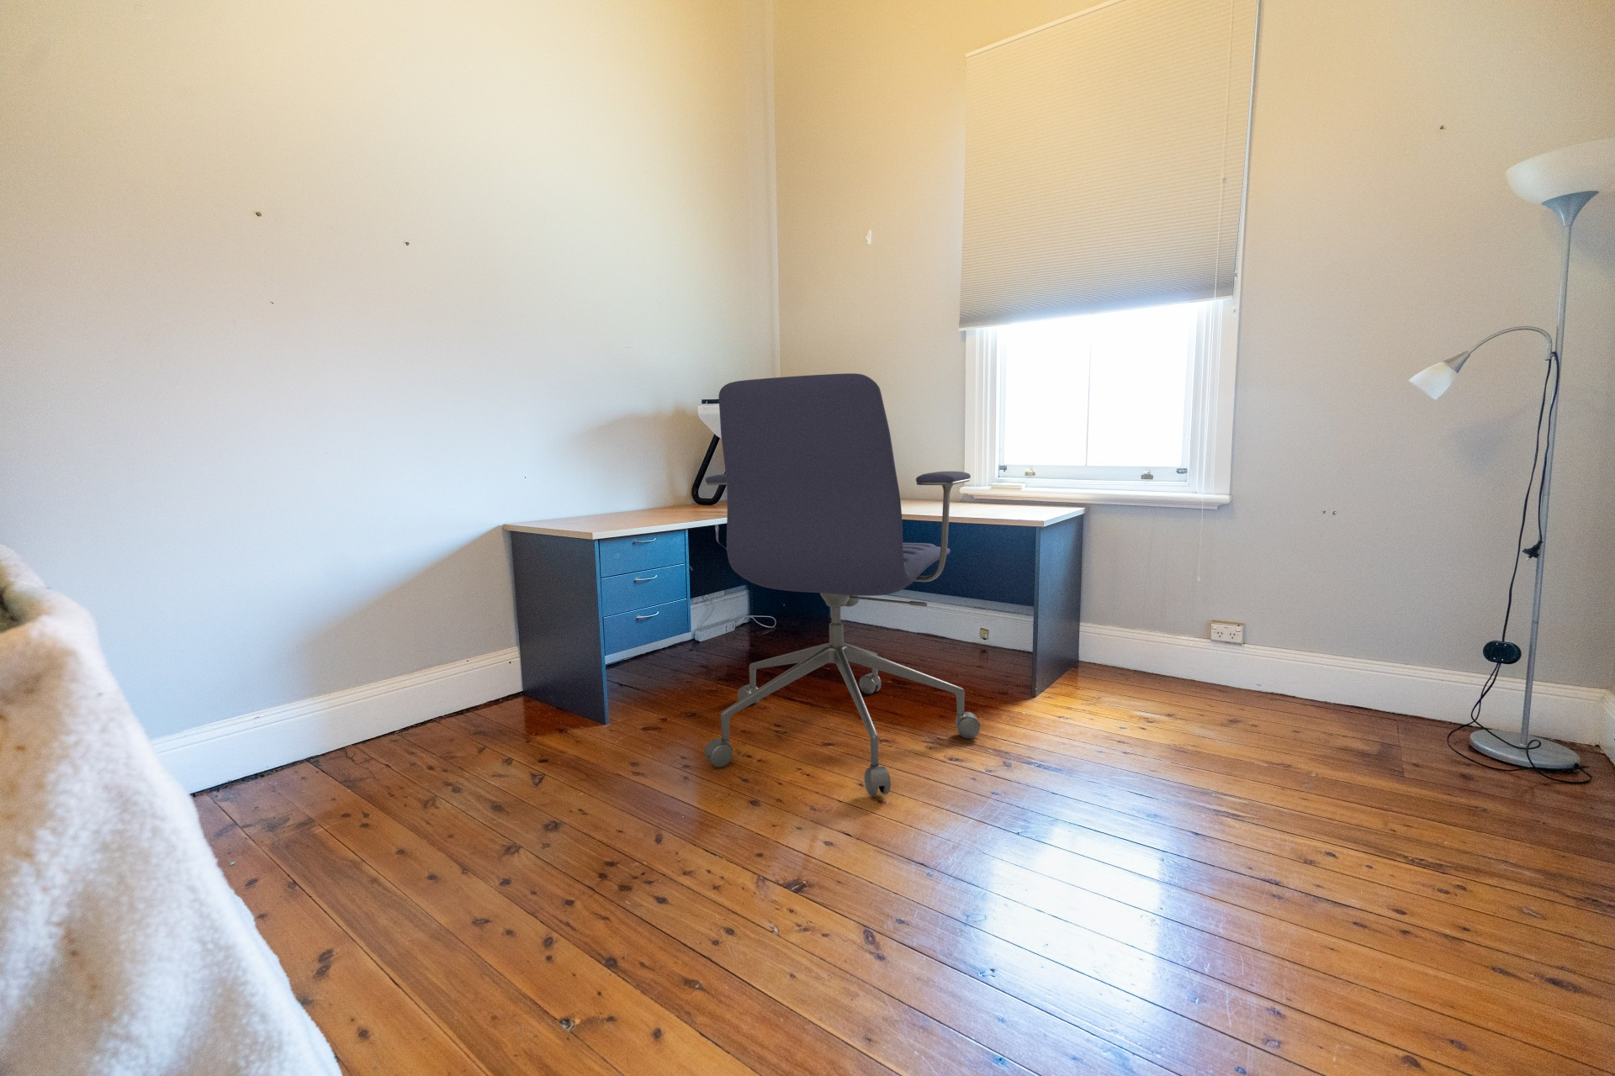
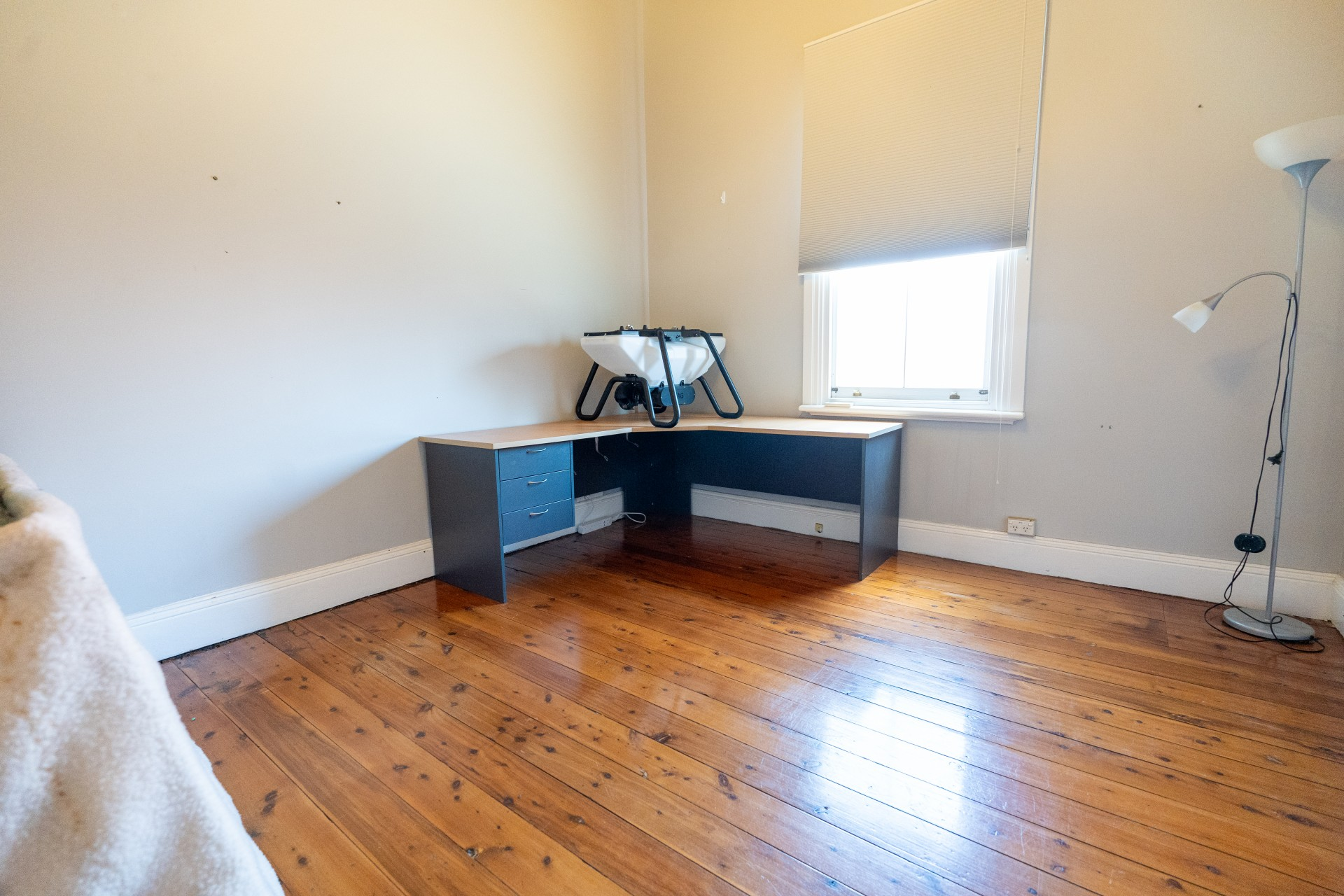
- office chair [704,372,981,797]
